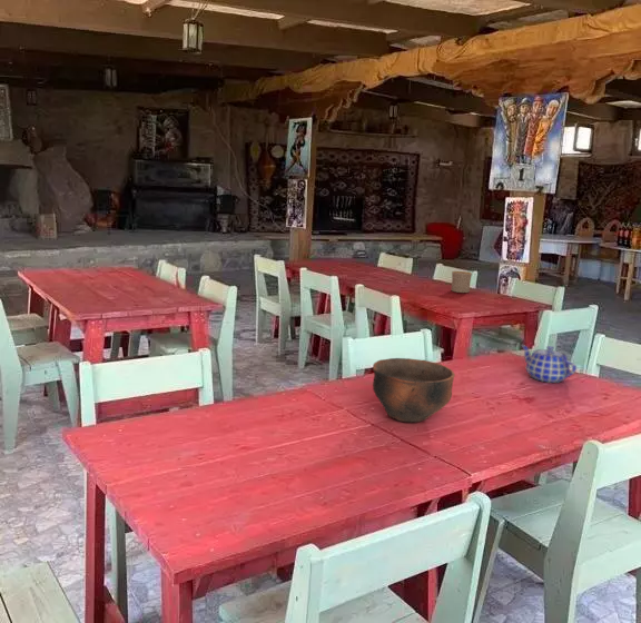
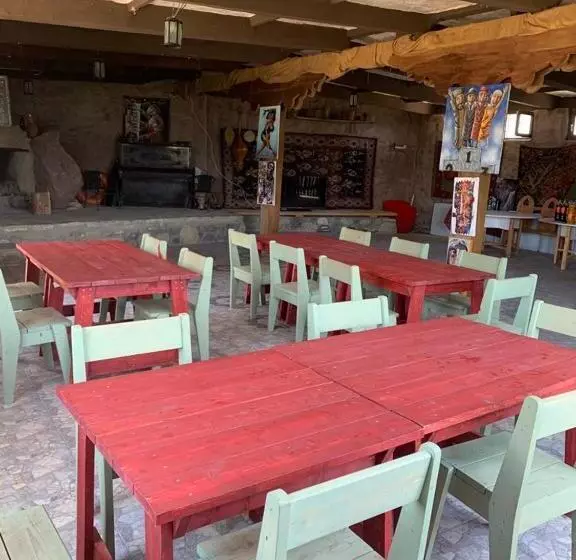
- cup [451,270,473,294]
- teapot [520,344,578,384]
- bowl [372,357,456,423]
